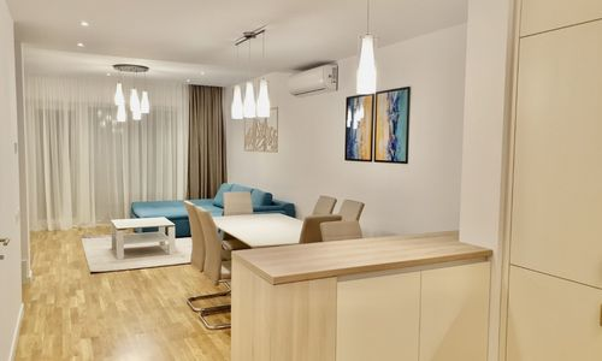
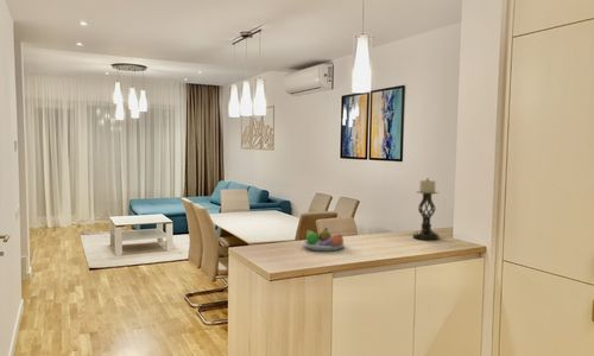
+ candle holder [412,177,441,241]
+ fruit bowl [301,227,346,252]
